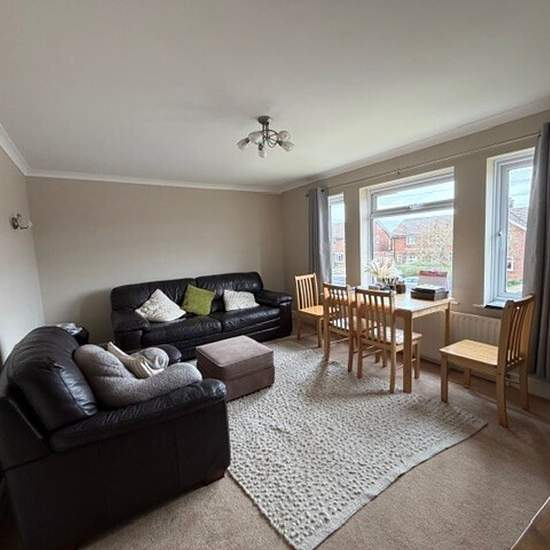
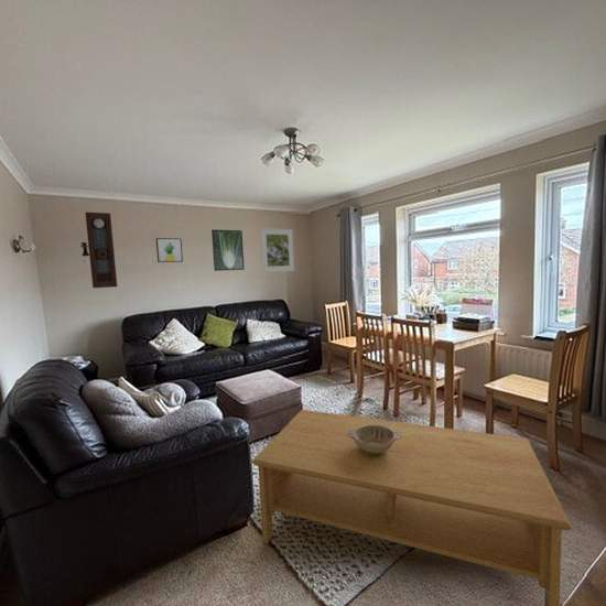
+ wall art [155,237,184,263]
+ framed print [210,228,246,272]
+ pendulum clock [79,210,118,289]
+ decorative bowl [346,425,402,454]
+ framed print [259,227,295,273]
+ coffee table [250,409,573,606]
